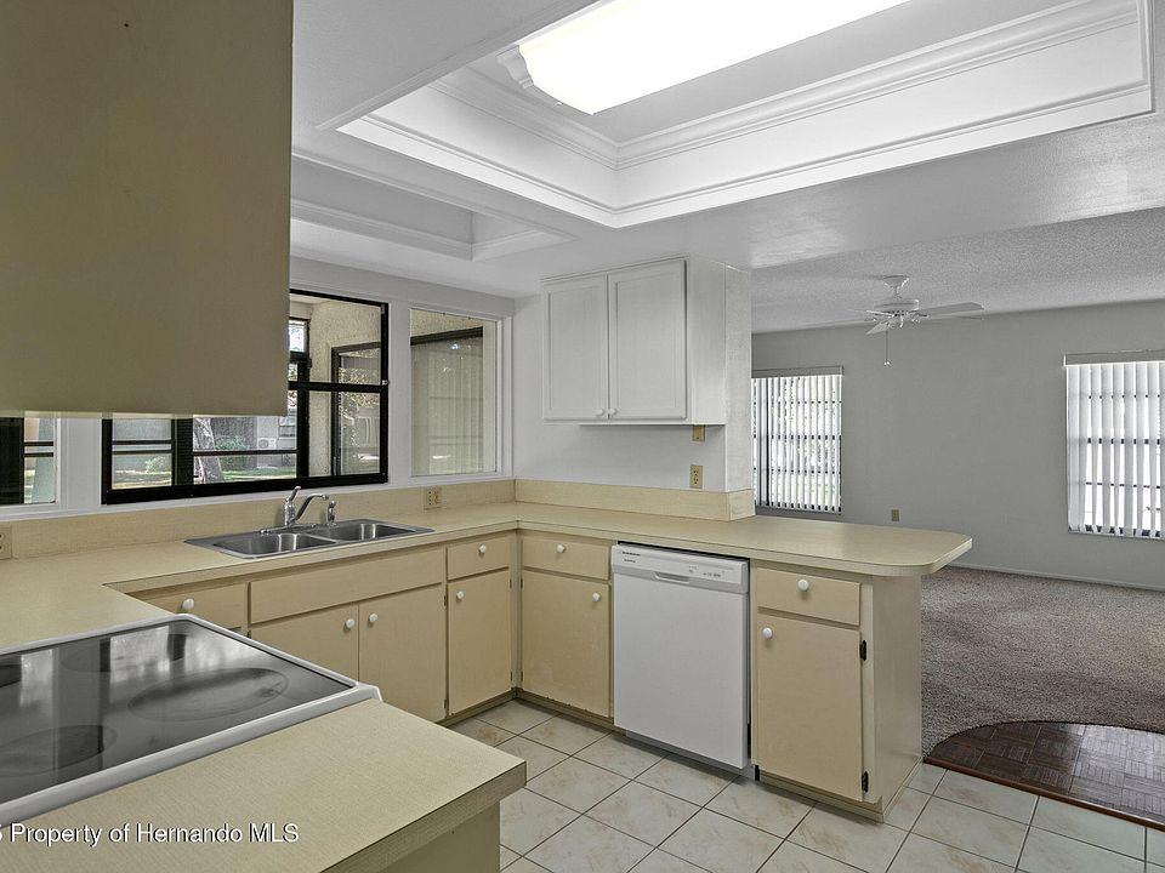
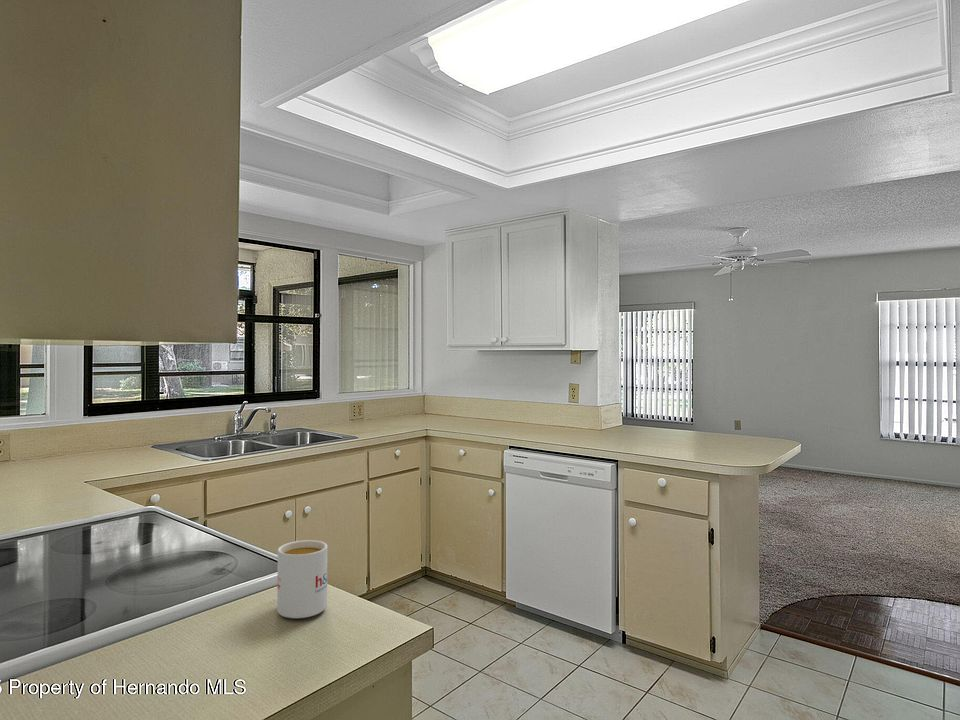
+ mug [276,539,328,619]
